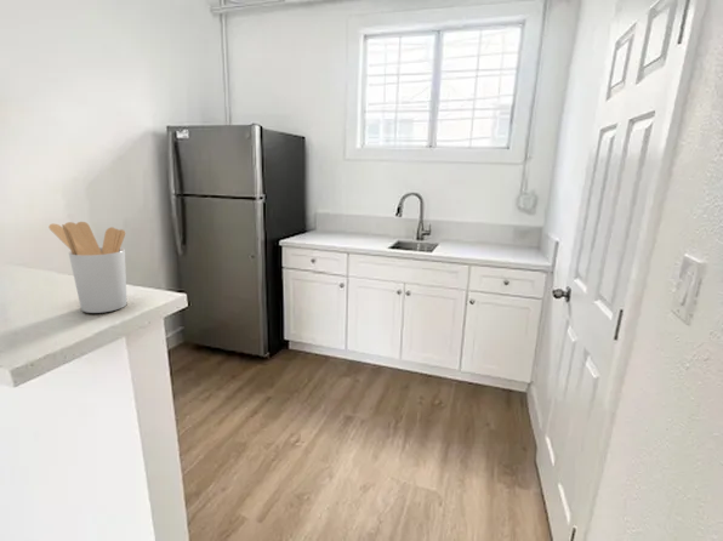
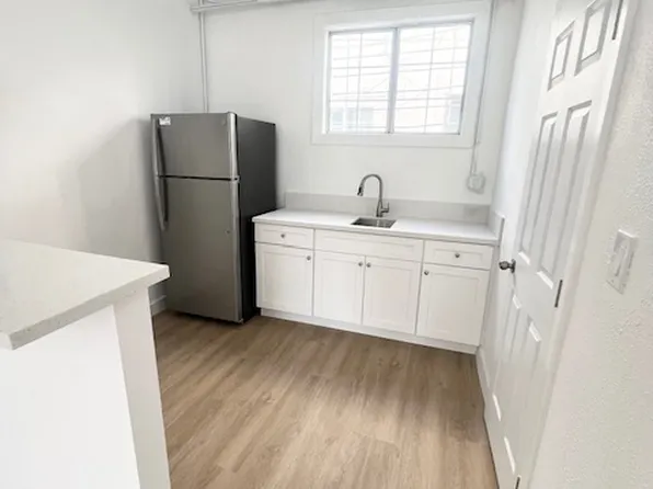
- utensil holder [47,221,129,314]
